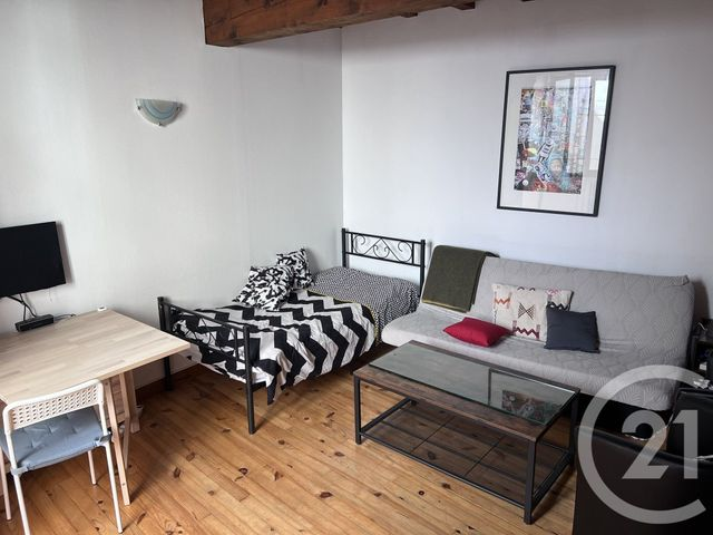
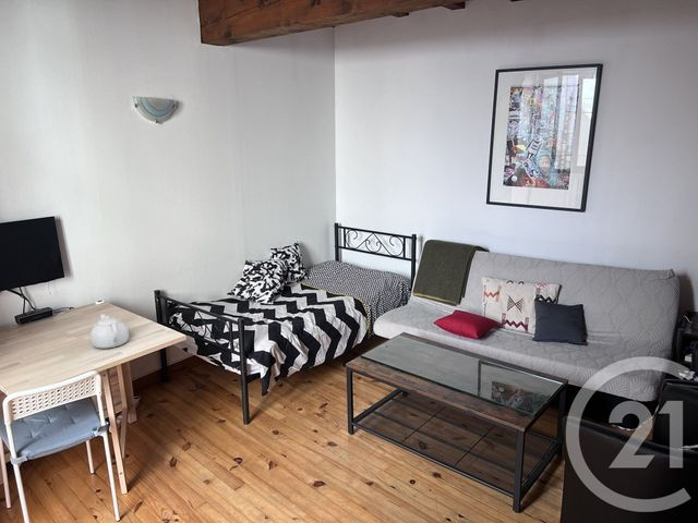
+ teapot [89,313,130,350]
